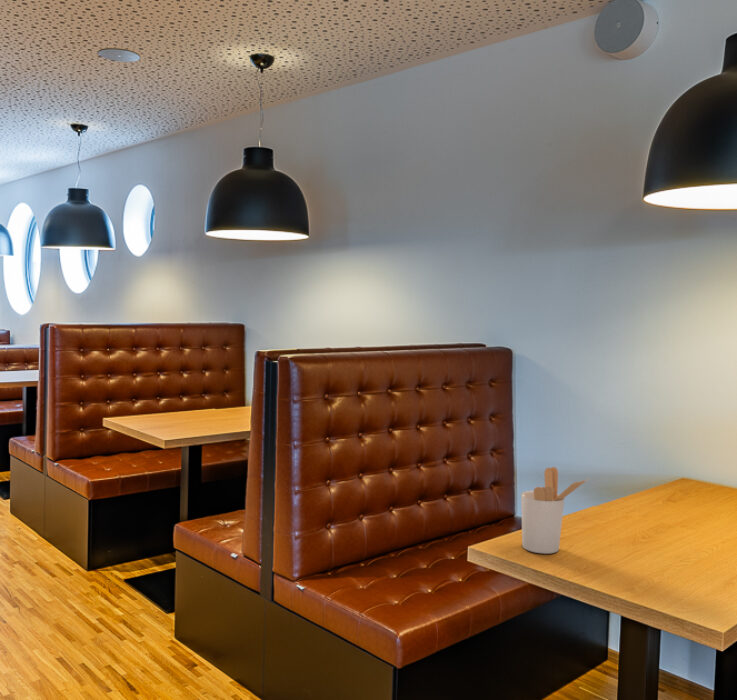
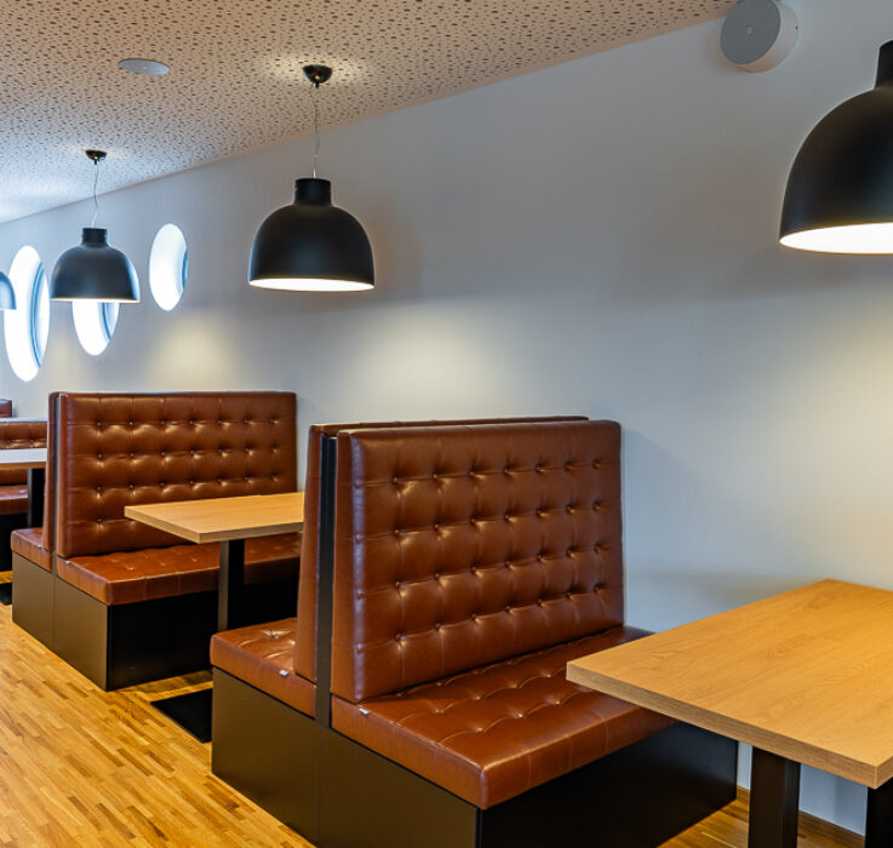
- utensil holder [520,466,590,555]
